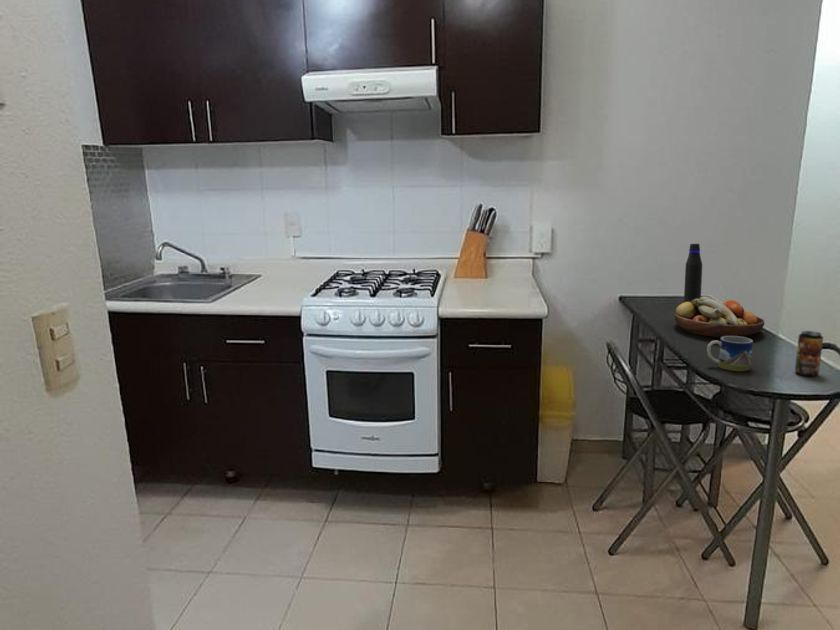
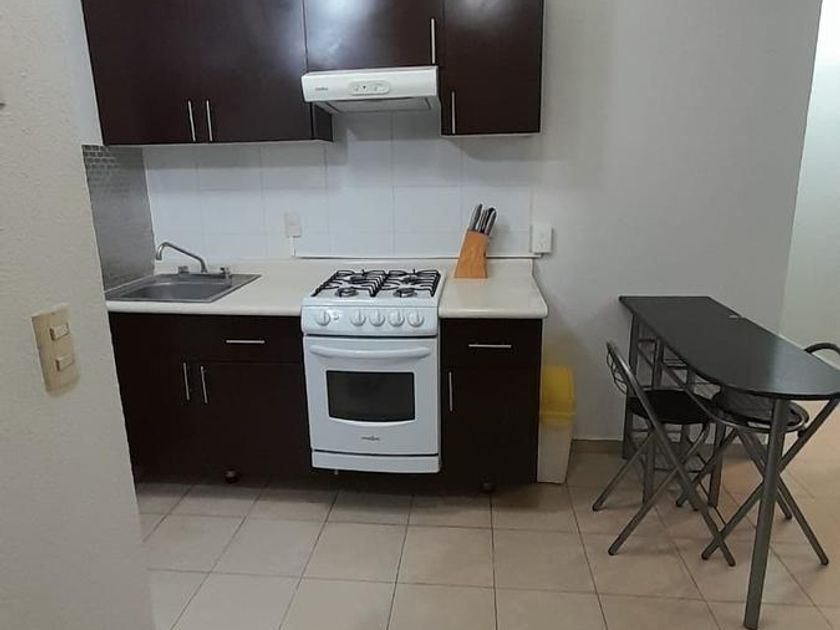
- water bottle [683,243,703,303]
- fruit bowl [674,295,765,338]
- mug [706,336,754,372]
- beverage can [794,330,824,377]
